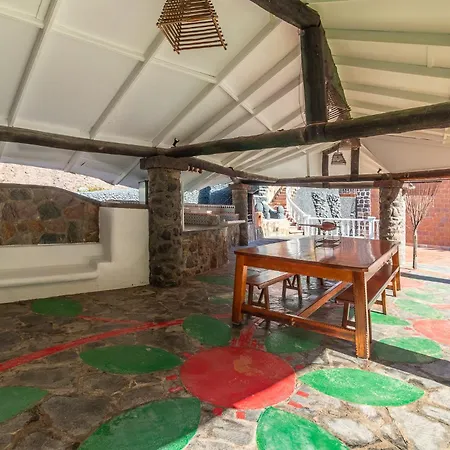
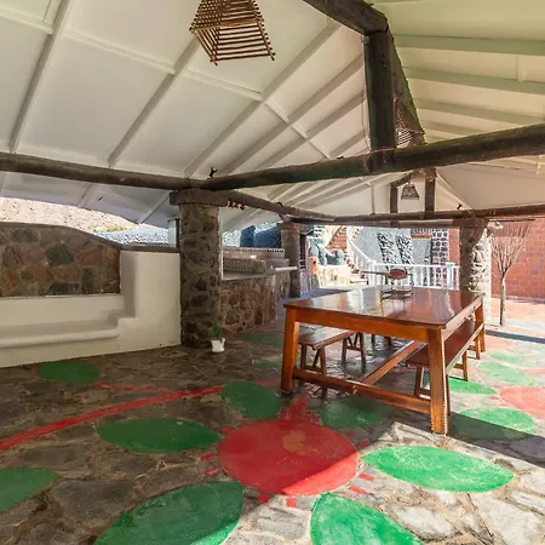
+ house plant [201,315,229,354]
